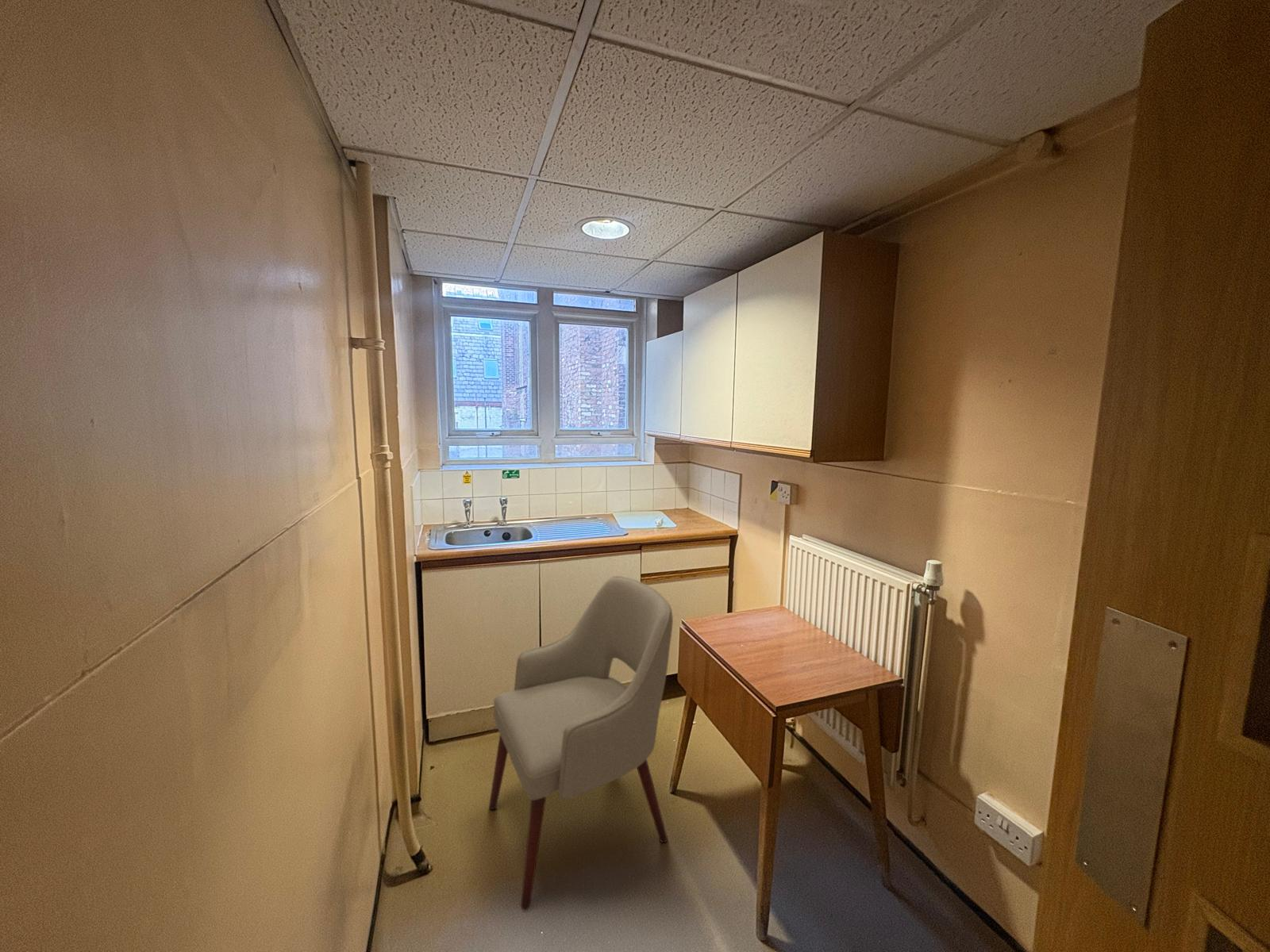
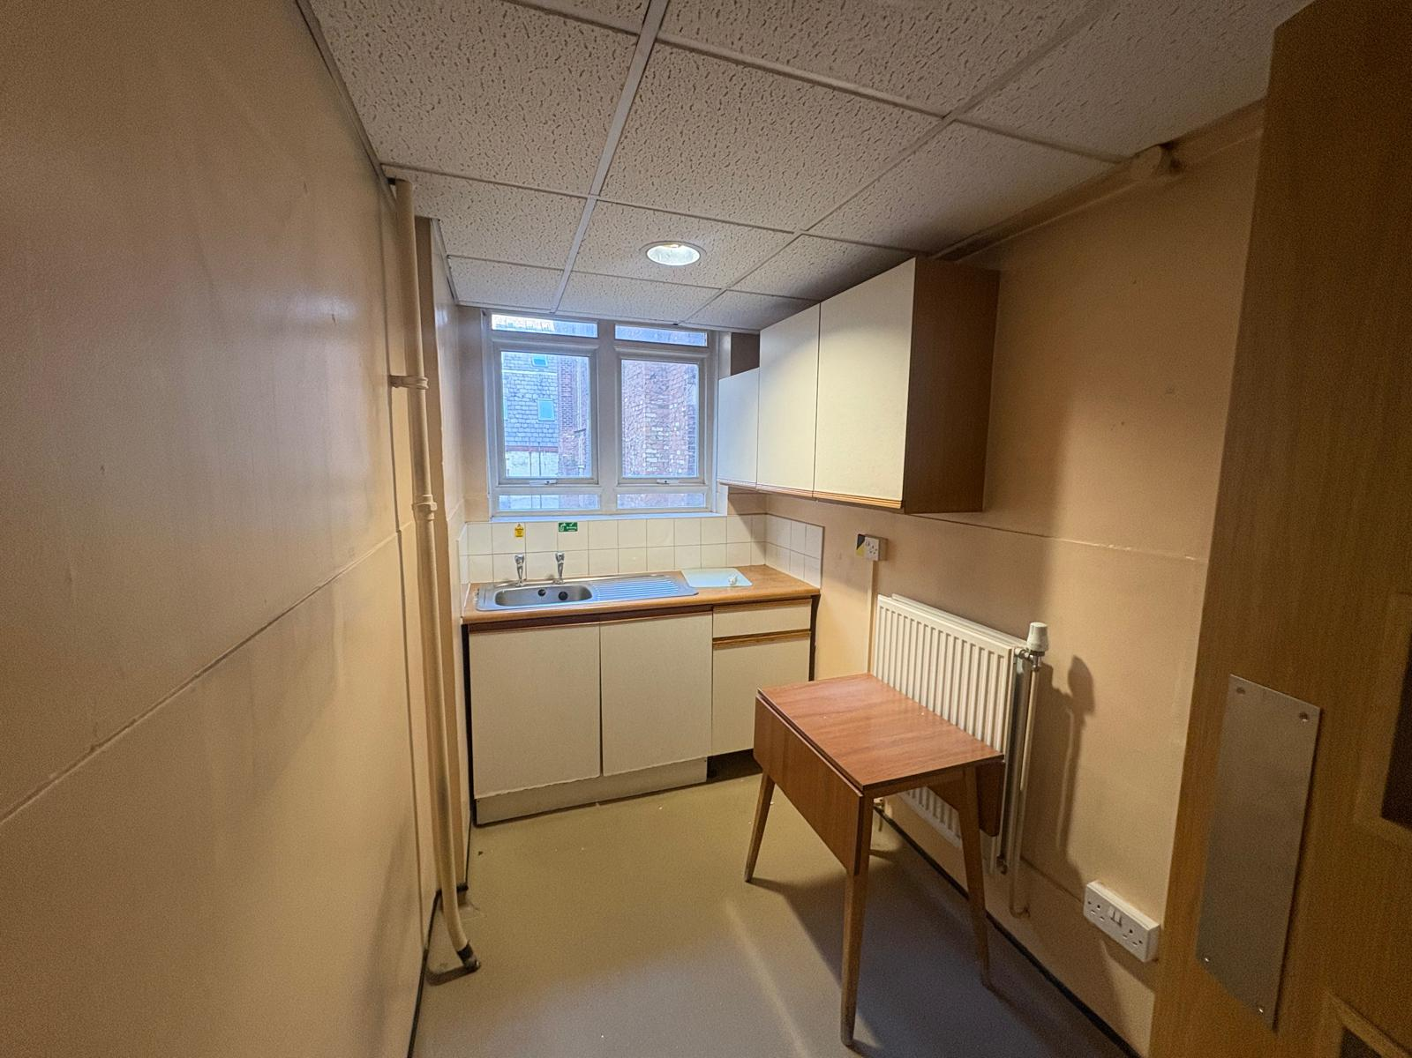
- chair [488,575,674,911]
